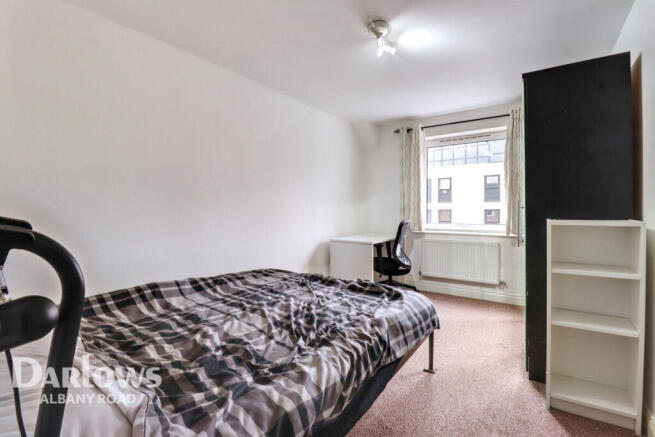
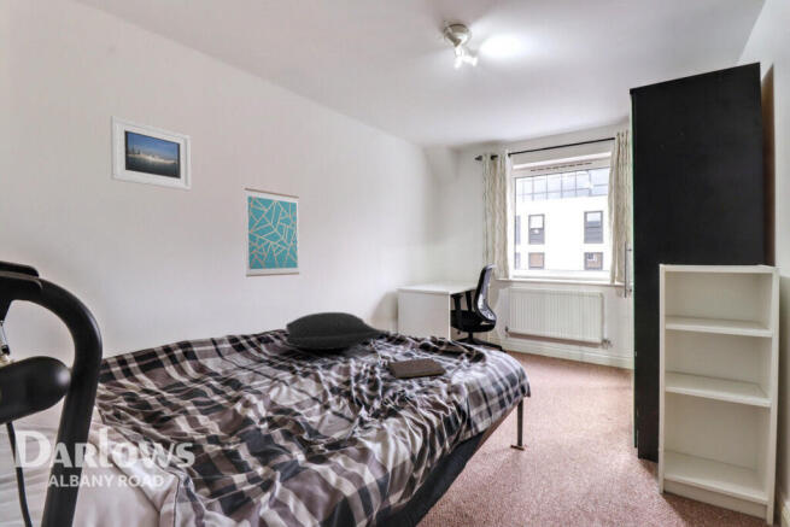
+ wall art [244,187,300,277]
+ pillow [285,311,382,351]
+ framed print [109,115,192,192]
+ book [385,357,447,380]
